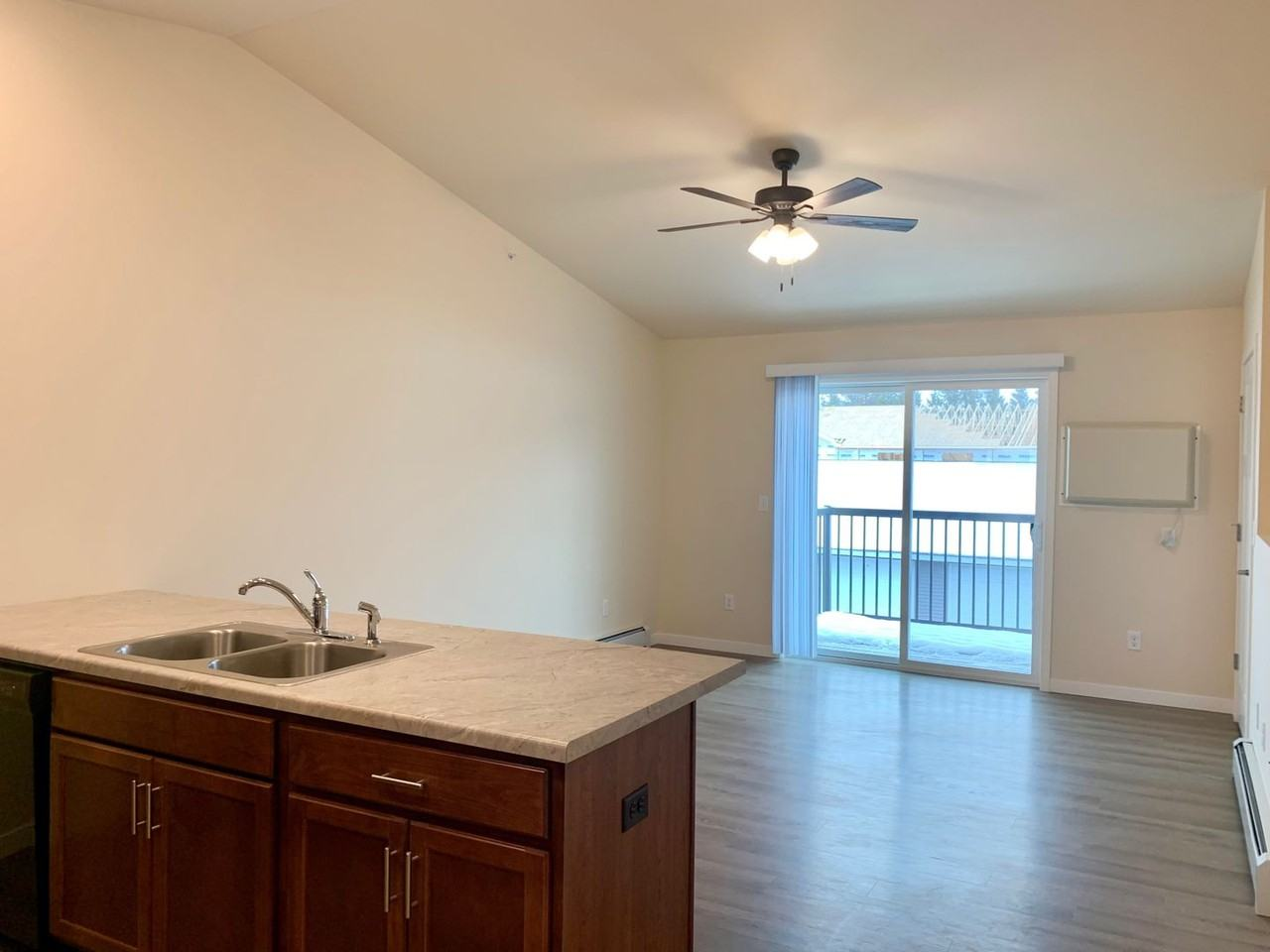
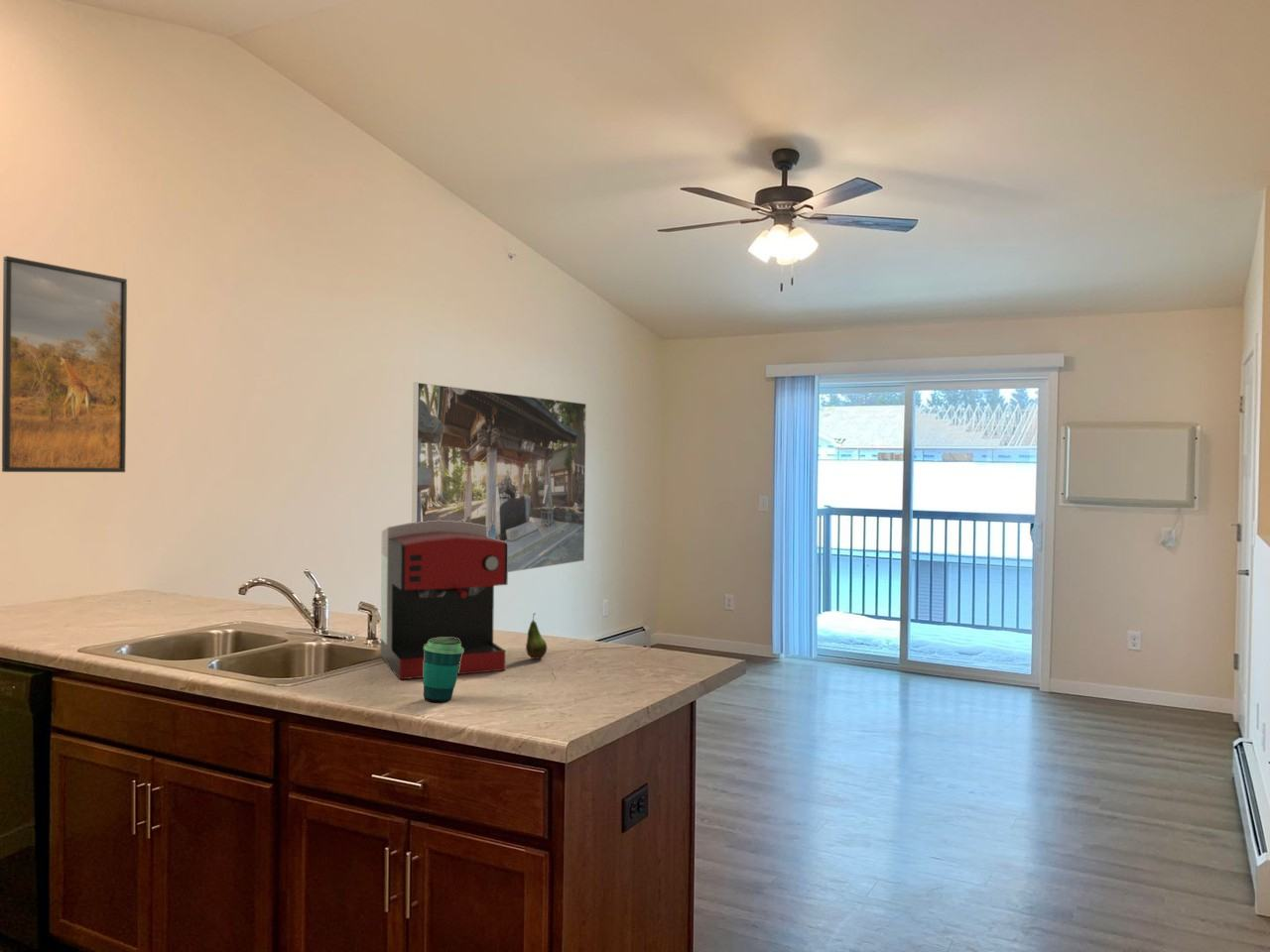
+ coffee maker [379,520,509,680]
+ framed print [1,255,128,473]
+ fruit [525,612,548,659]
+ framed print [411,381,587,573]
+ cup [423,638,463,703]
